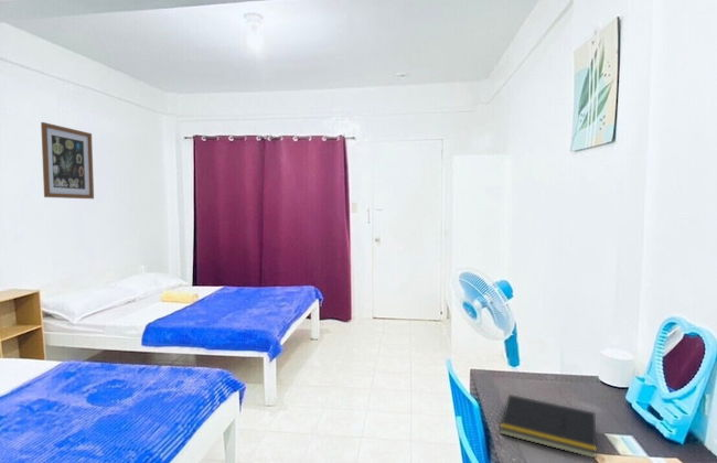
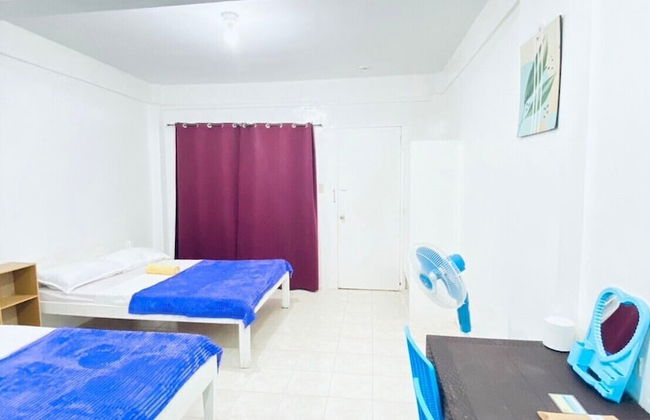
- notepad [499,394,598,460]
- wall art [40,121,95,200]
